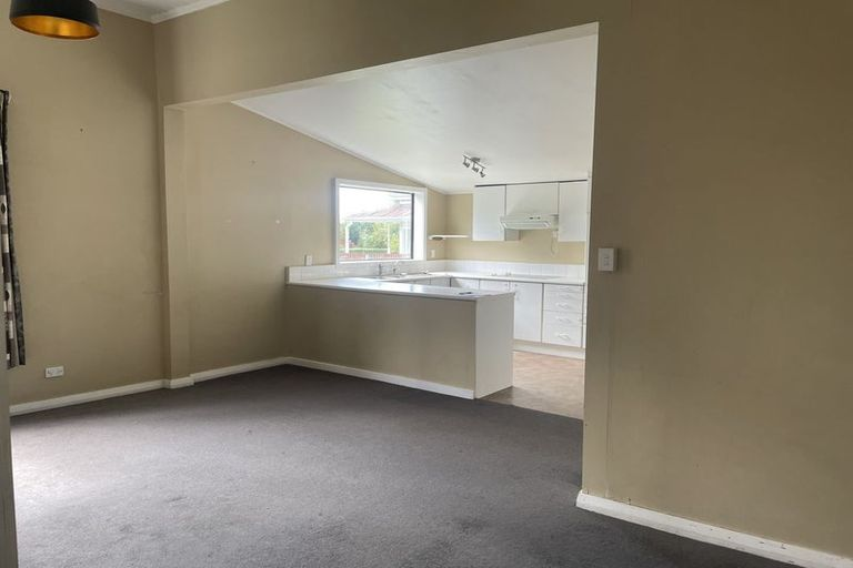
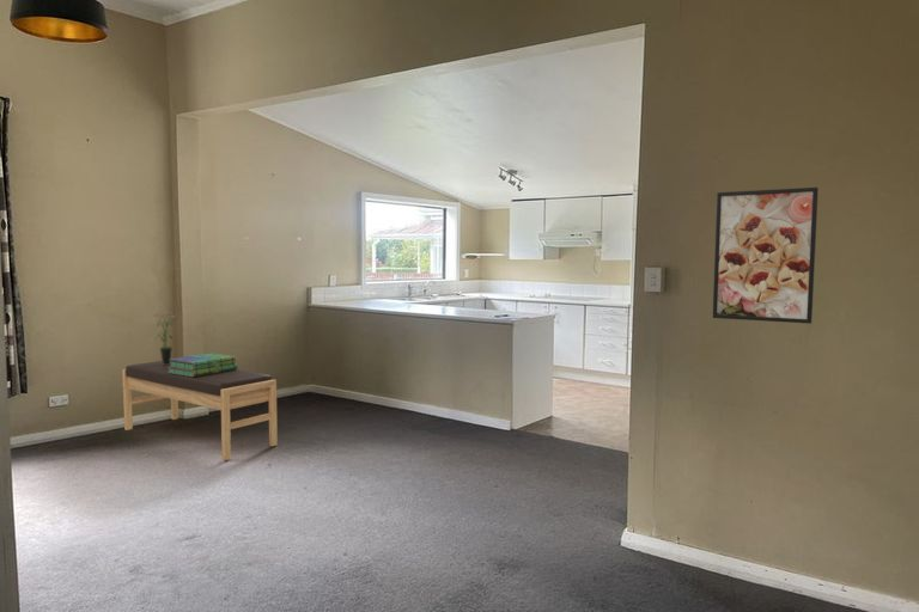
+ stack of books [168,353,239,377]
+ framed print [712,186,820,325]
+ potted plant [153,316,175,365]
+ bench [121,360,279,461]
